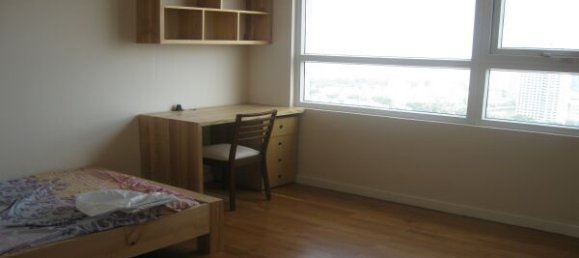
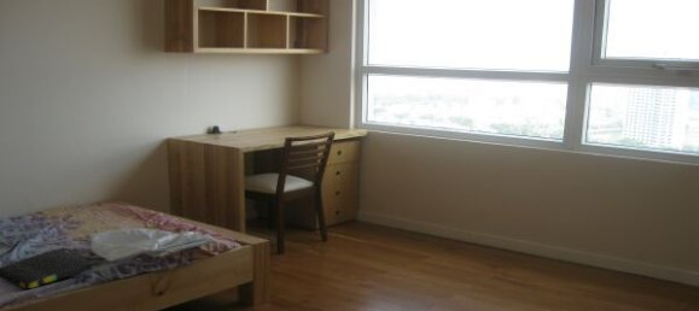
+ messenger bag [0,247,107,291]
